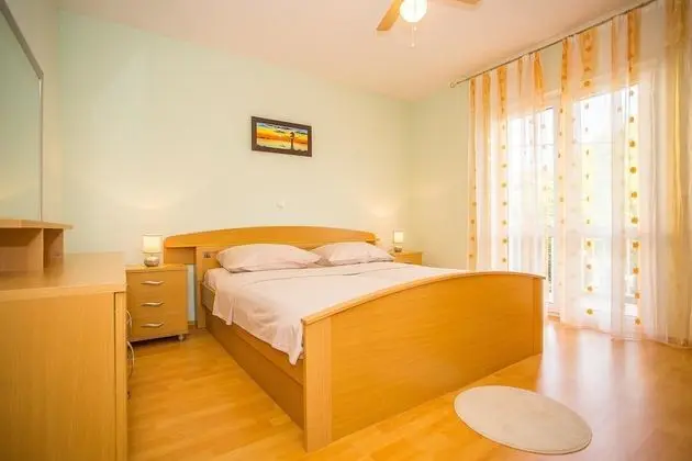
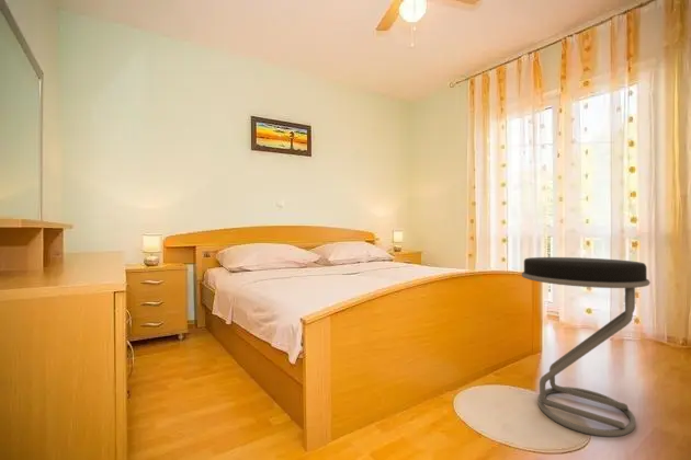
+ stool [520,256,652,438]
